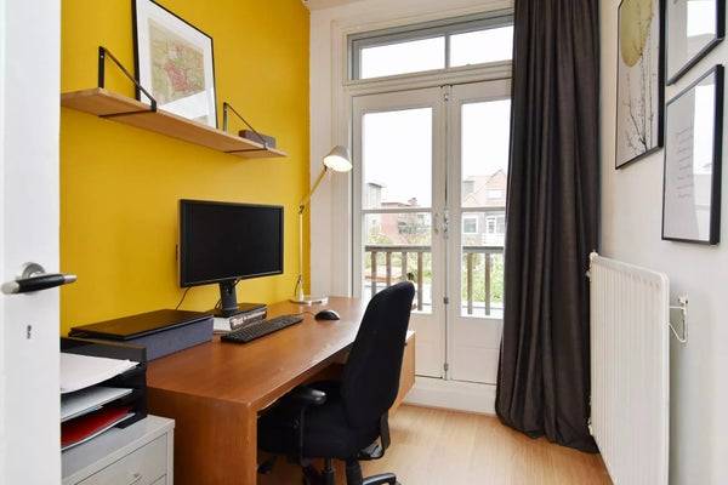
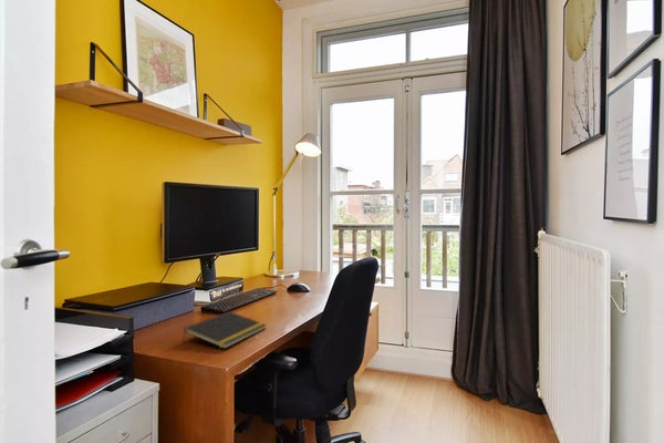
+ notepad [181,310,268,350]
